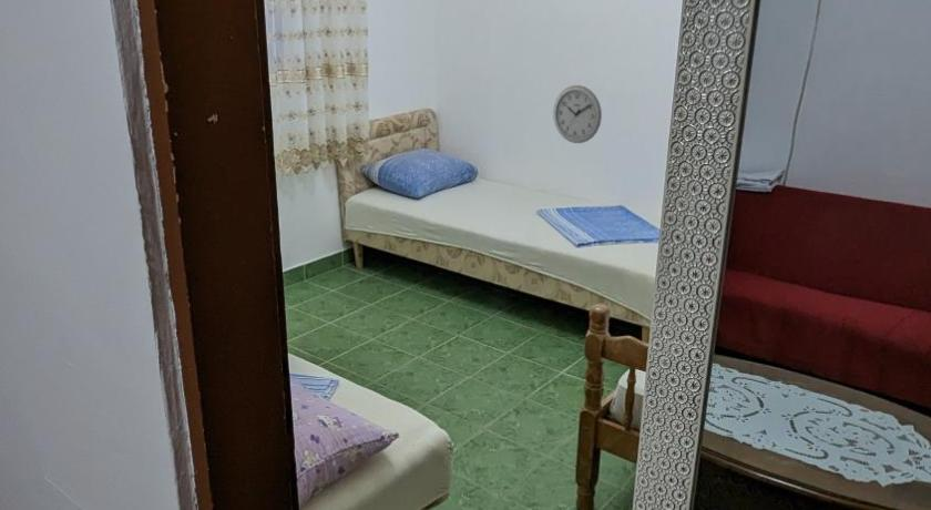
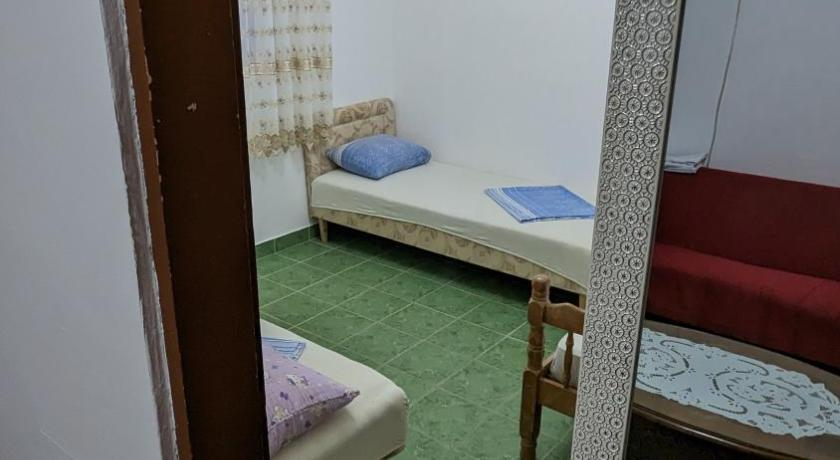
- wall clock [552,84,603,144]
